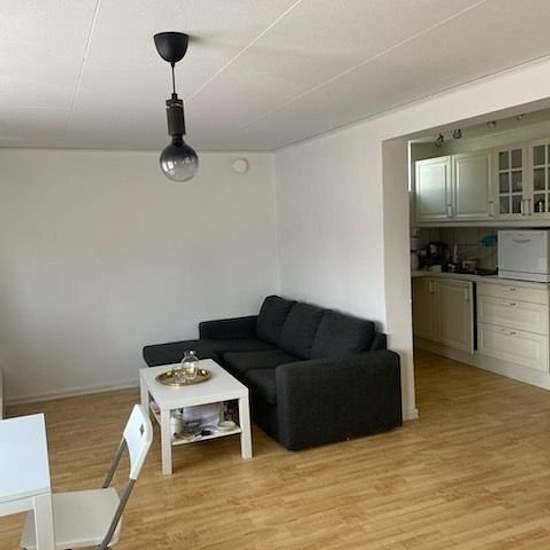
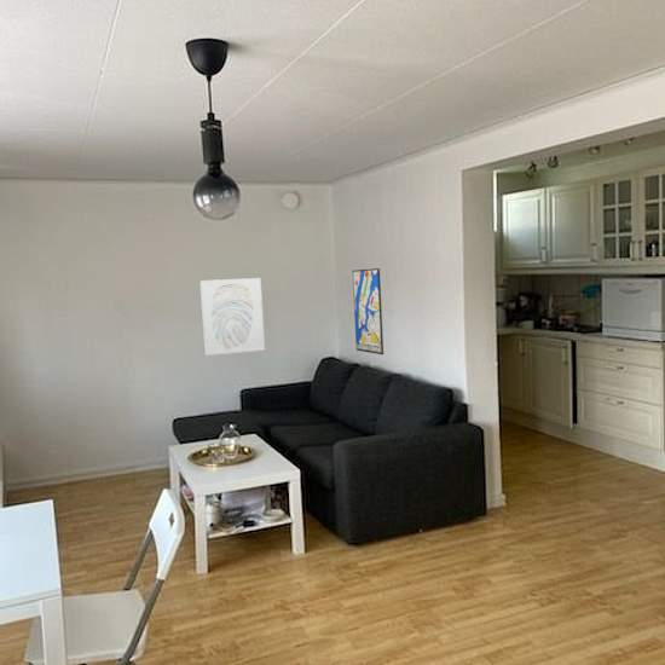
+ wall art [198,277,266,357]
+ wall art [352,267,384,355]
